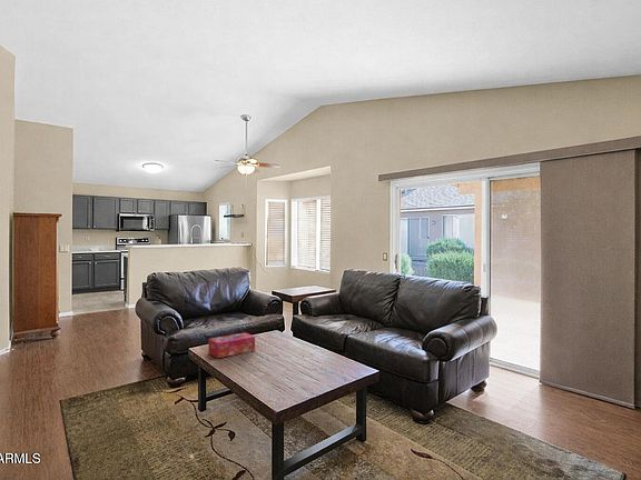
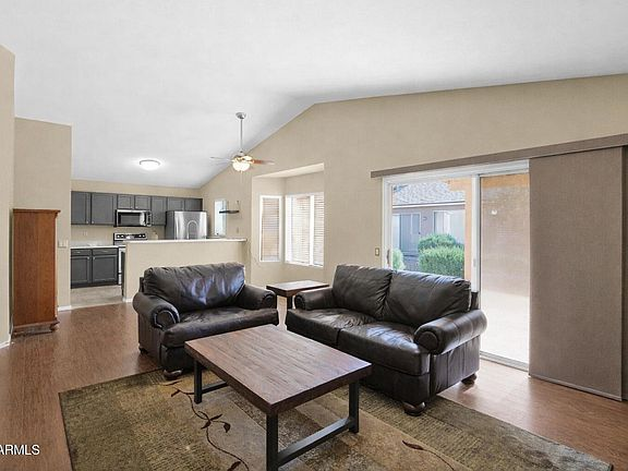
- tissue box [207,332,256,359]
